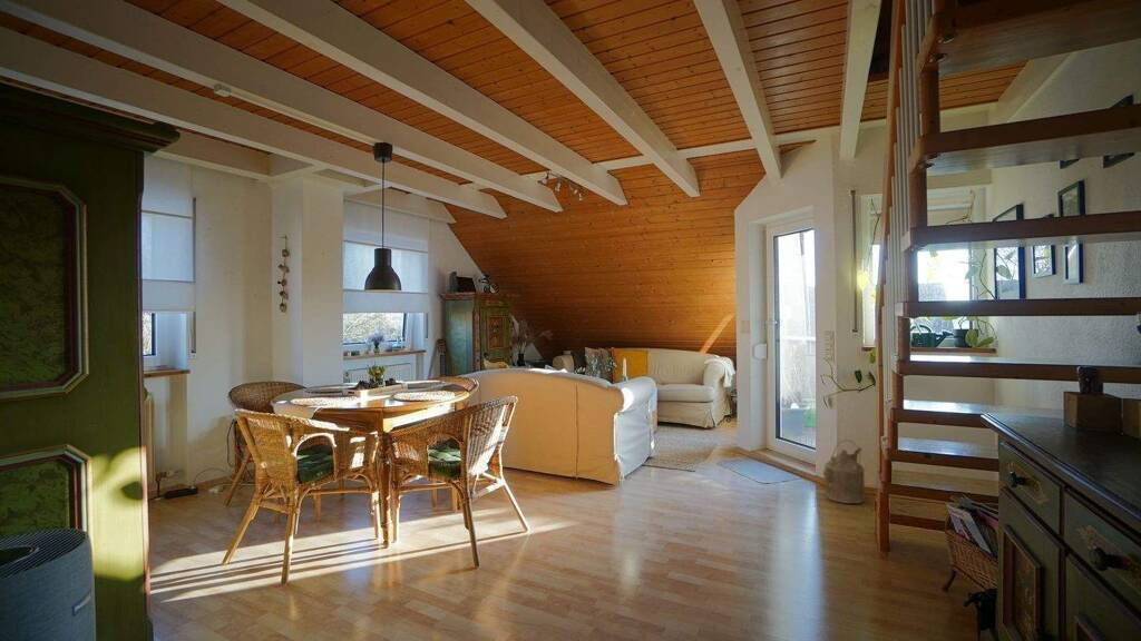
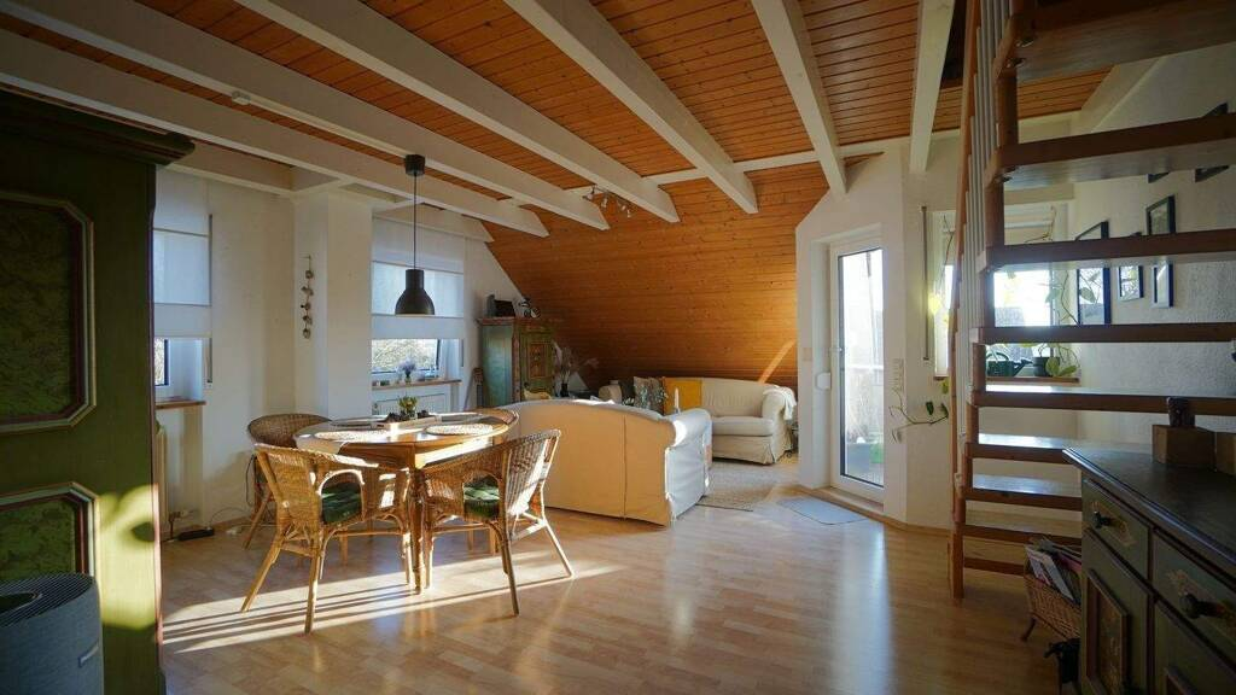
- watering can [822,440,866,504]
